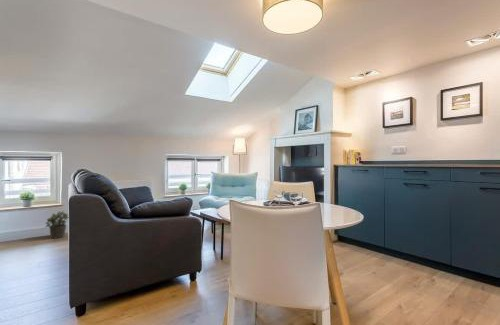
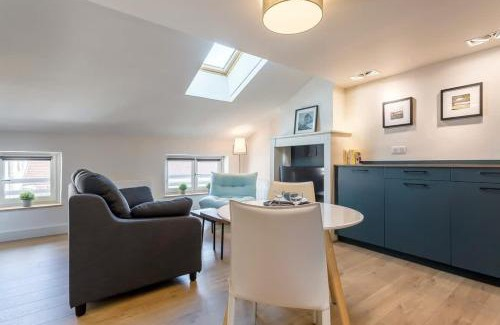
- potted plant [44,210,69,240]
